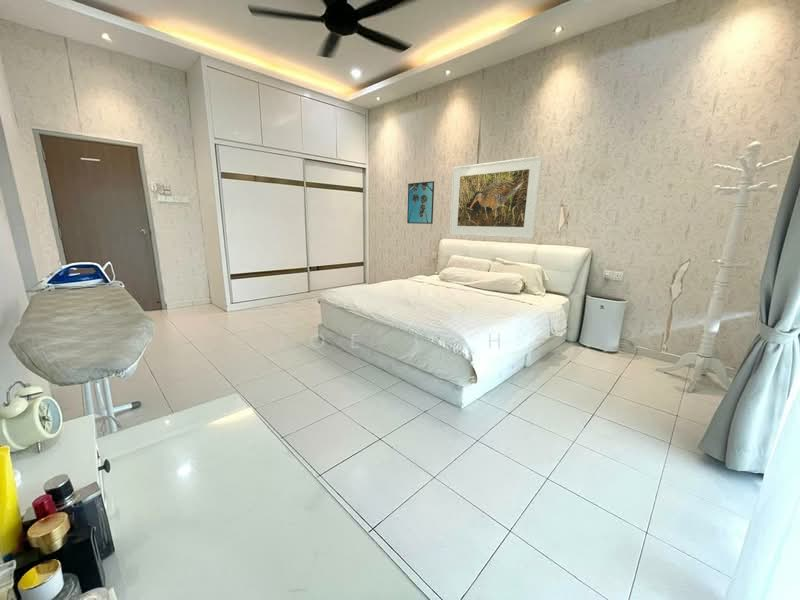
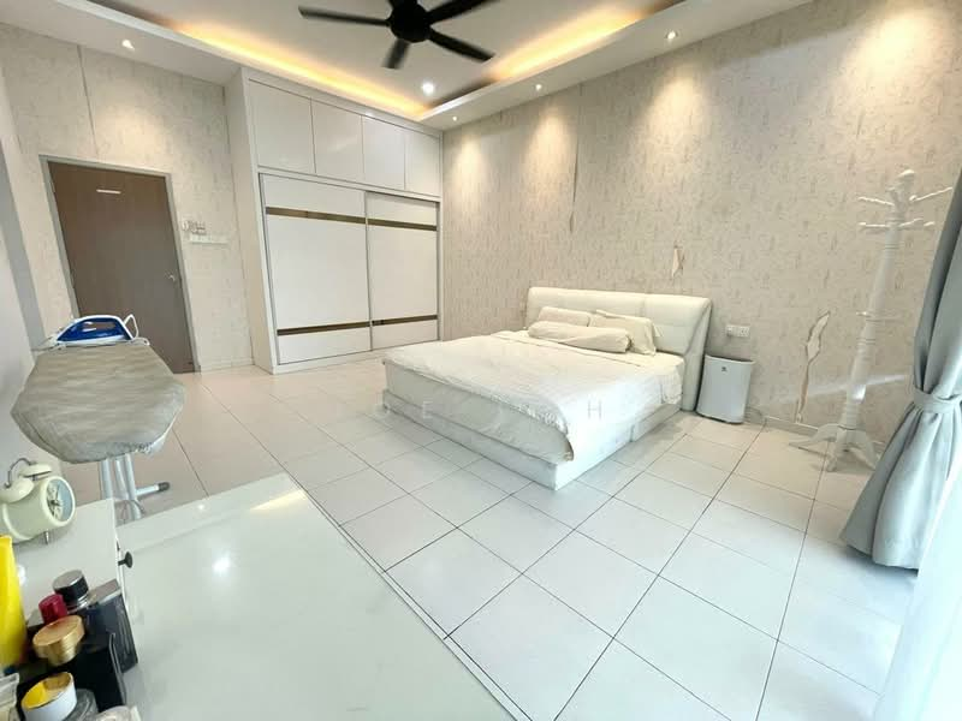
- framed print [406,180,435,225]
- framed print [448,155,543,239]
